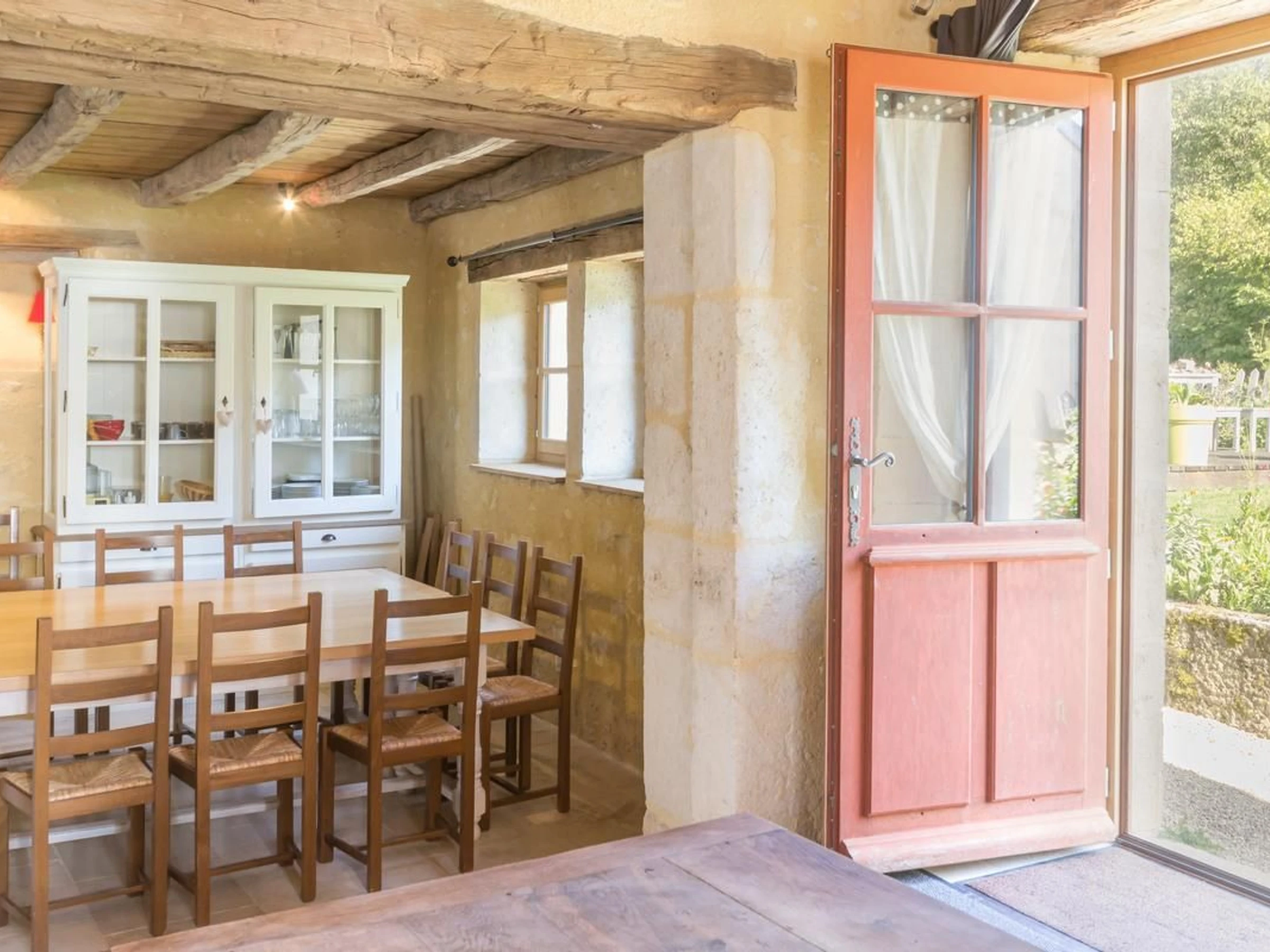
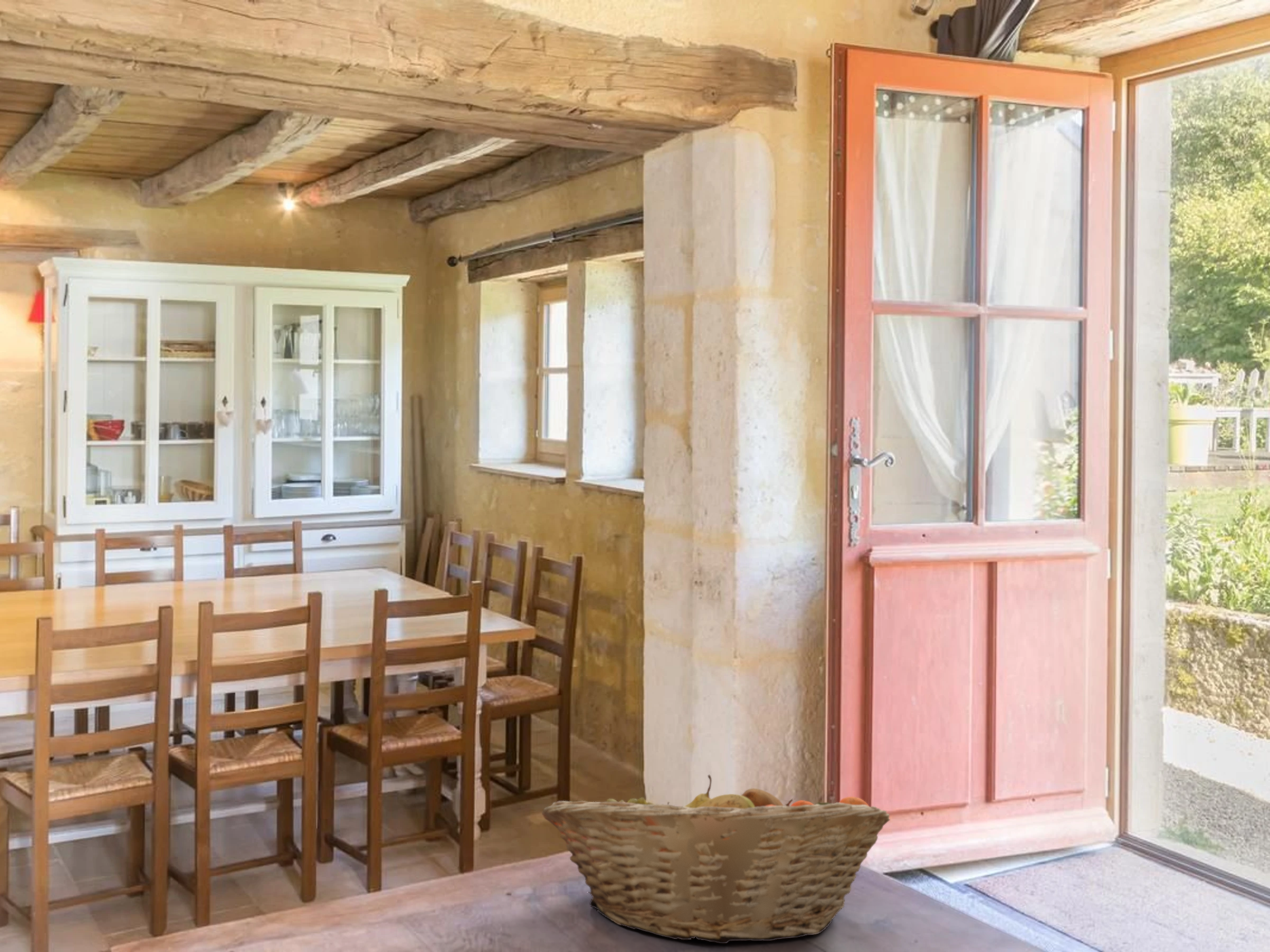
+ fruit basket [541,774,891,944]
